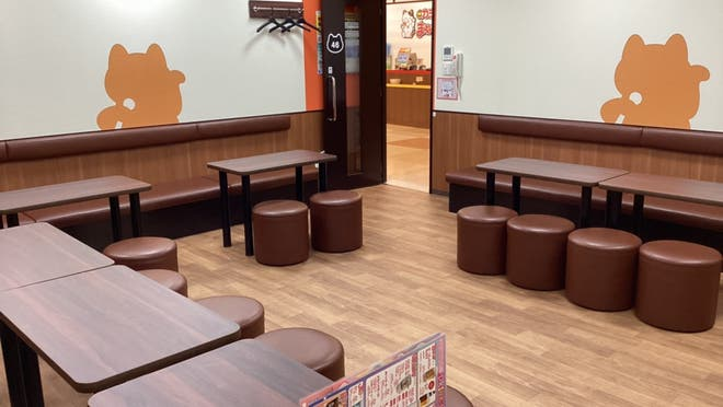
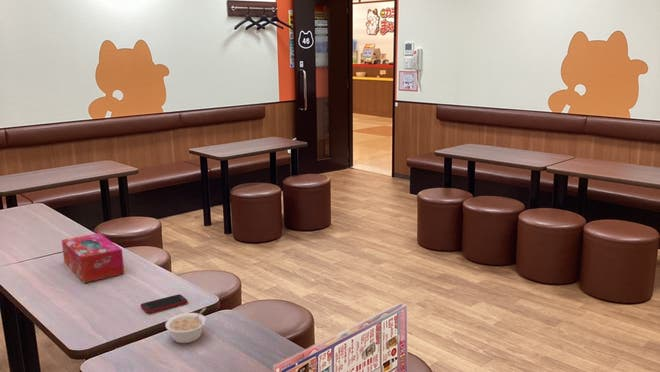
+ legume [165,307,207,344]
+ tissue box [61,232,125,284]
+ cell phone [140,293,189,314]
